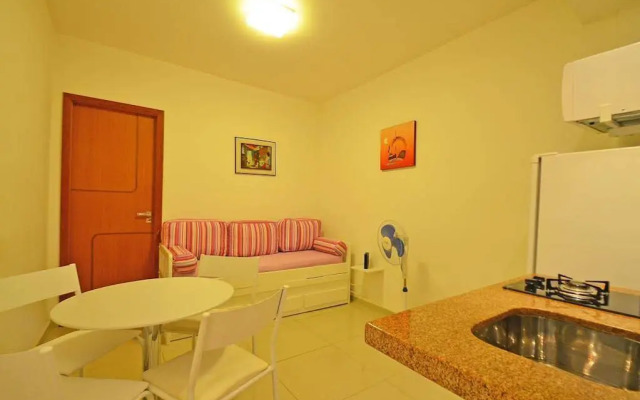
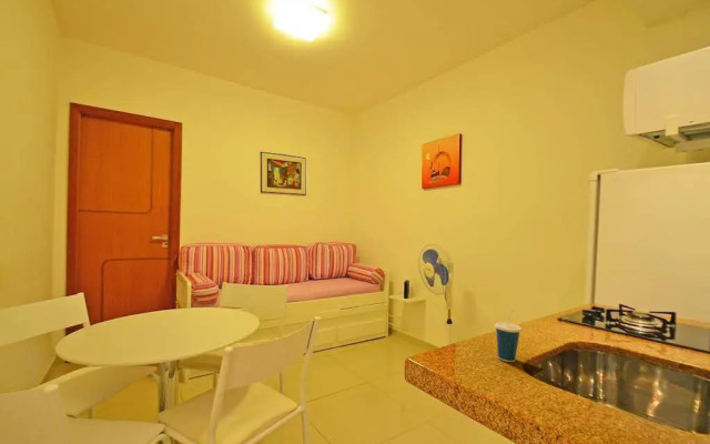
+ cup [494,310,523,363]
